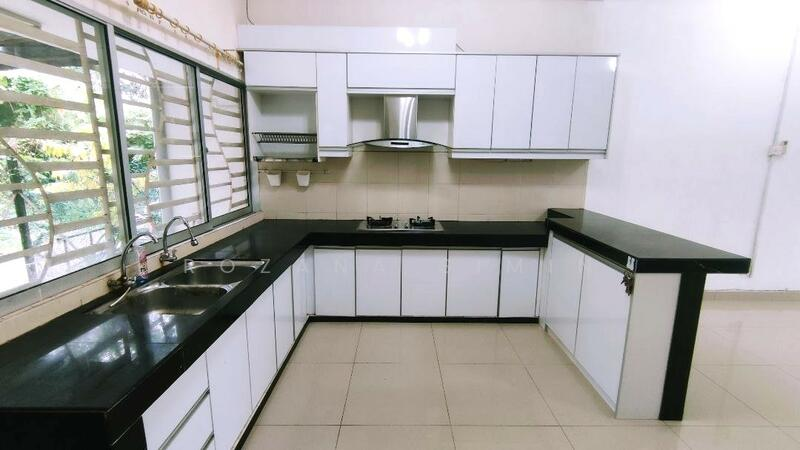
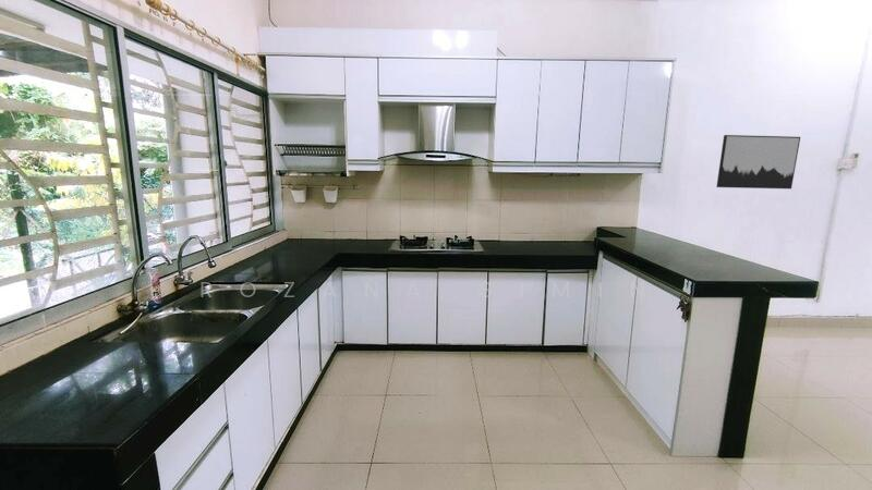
+ wall art [715,134,801,189]
